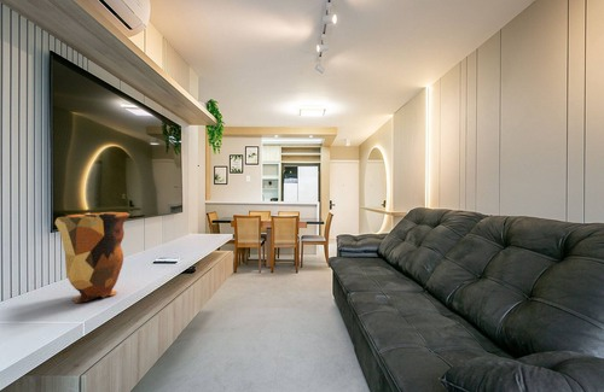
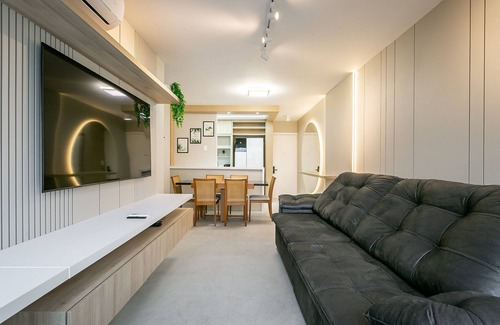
- decorative vase [54,211,130,304]
